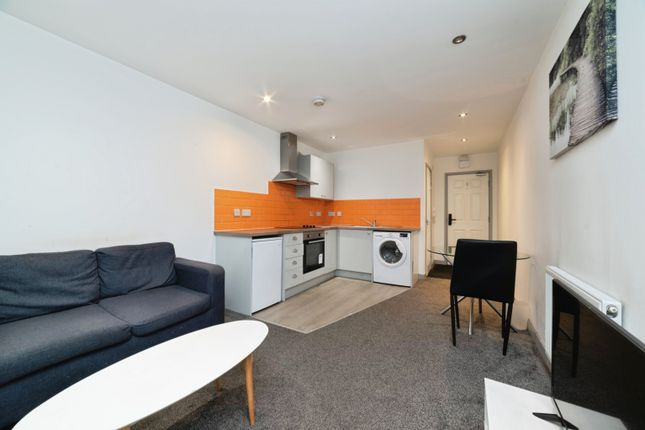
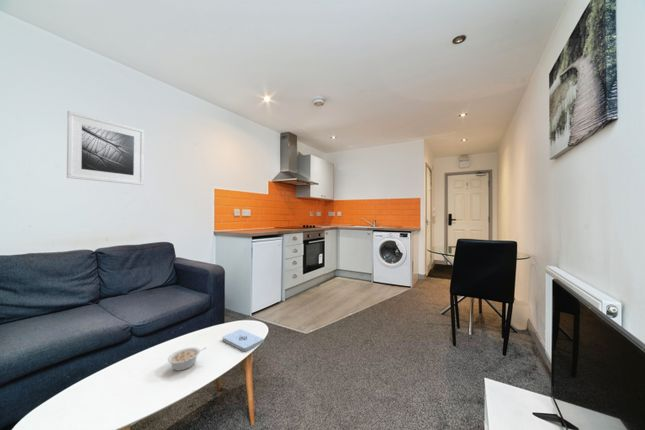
+ legume [167,346,207,372]
+ notepad [222,328,265,352]
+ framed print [66,110,145,186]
